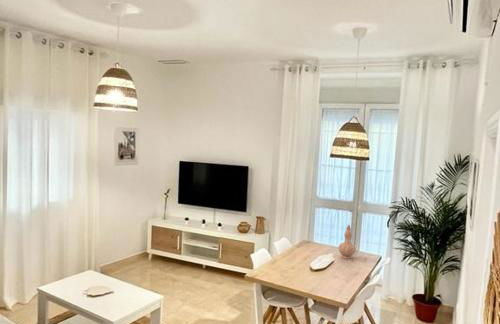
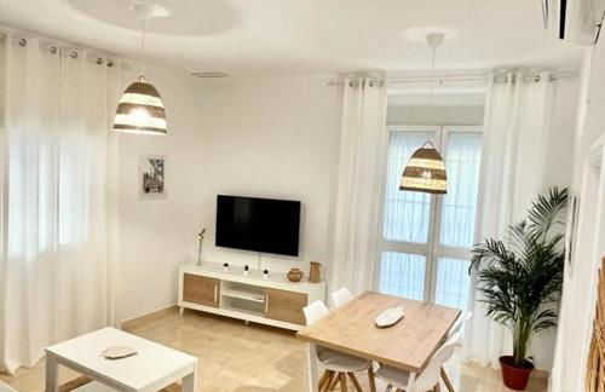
- vase [338,224,357,260]
